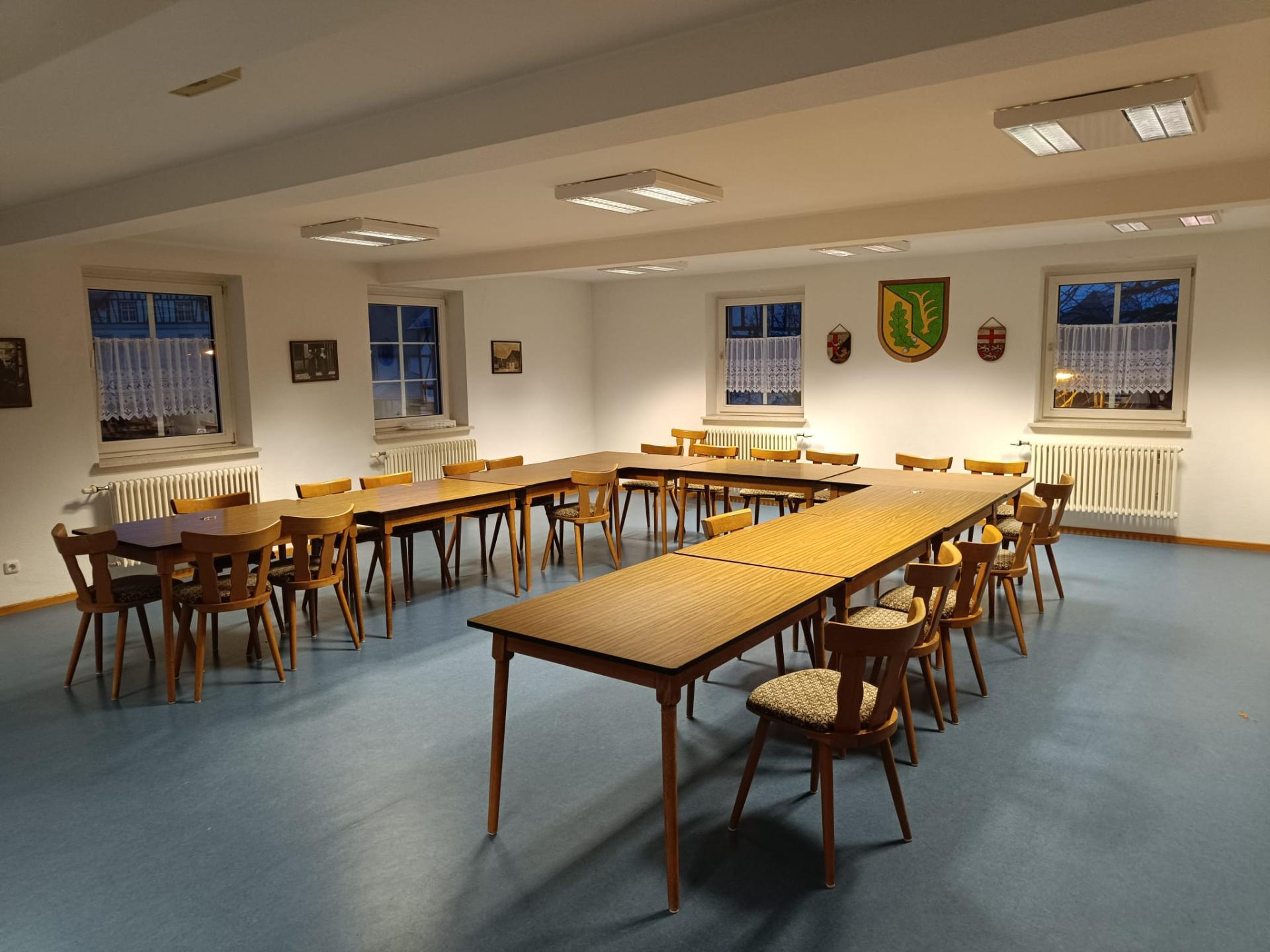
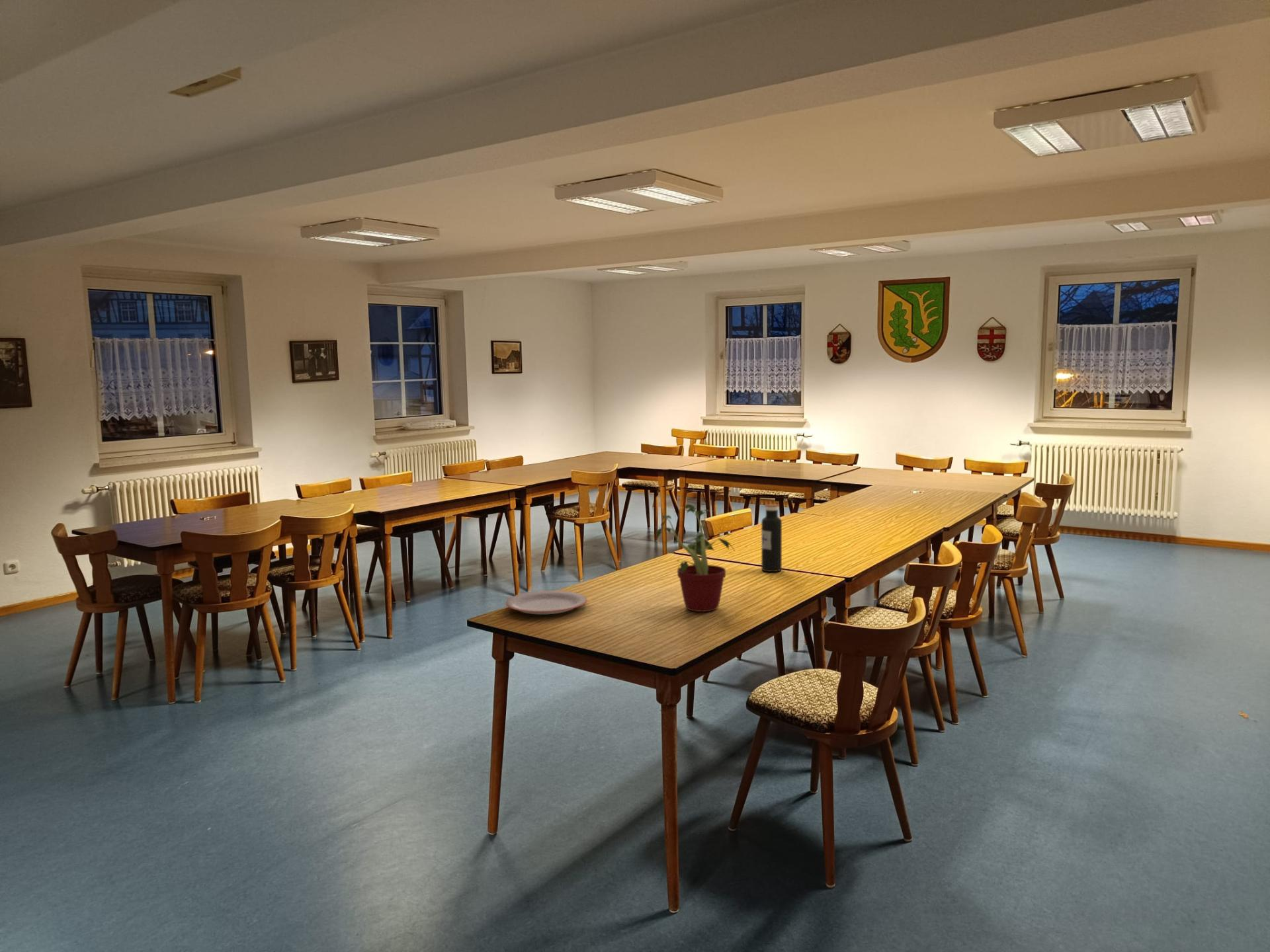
+ potted plant [654,503,736,613]
+ plate [505,590,588,615]
+ water bottle [761,503,783,573]
